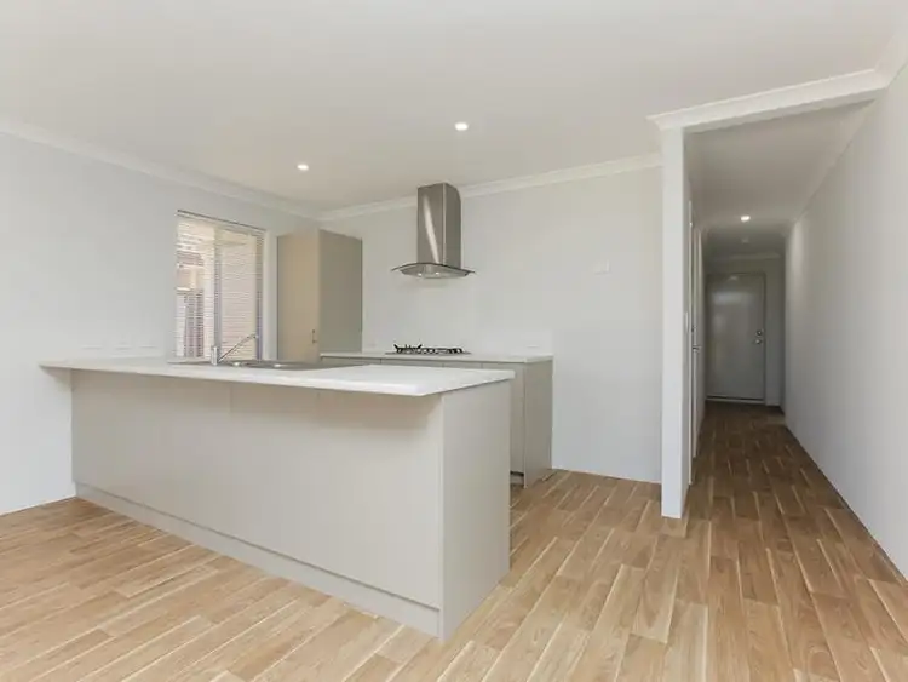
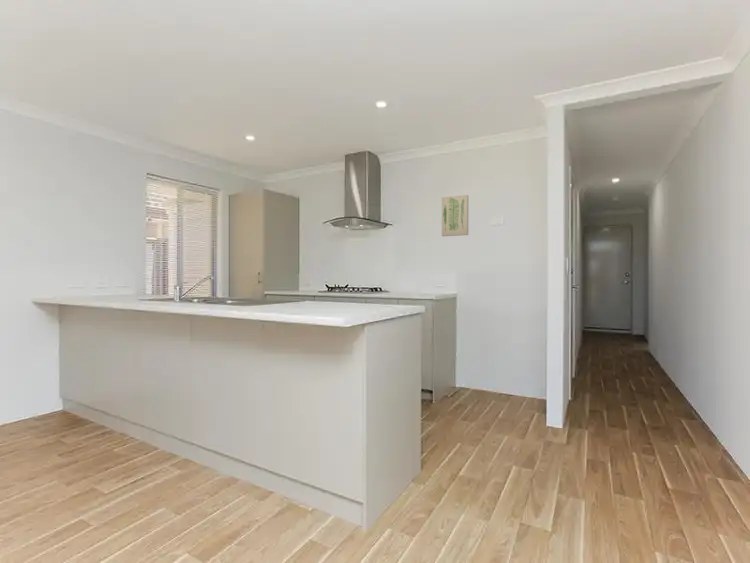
+ wall art [441,194,469,237]
